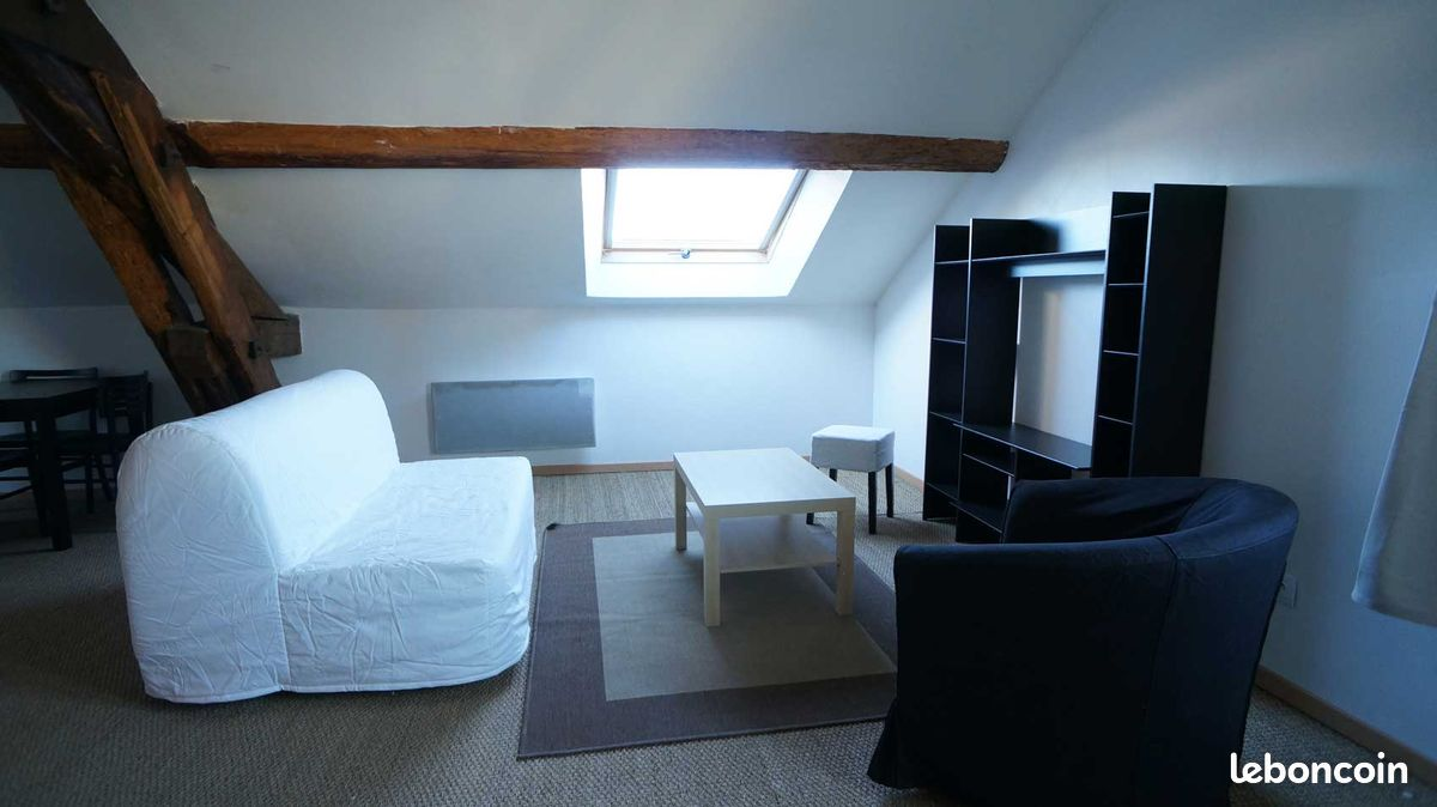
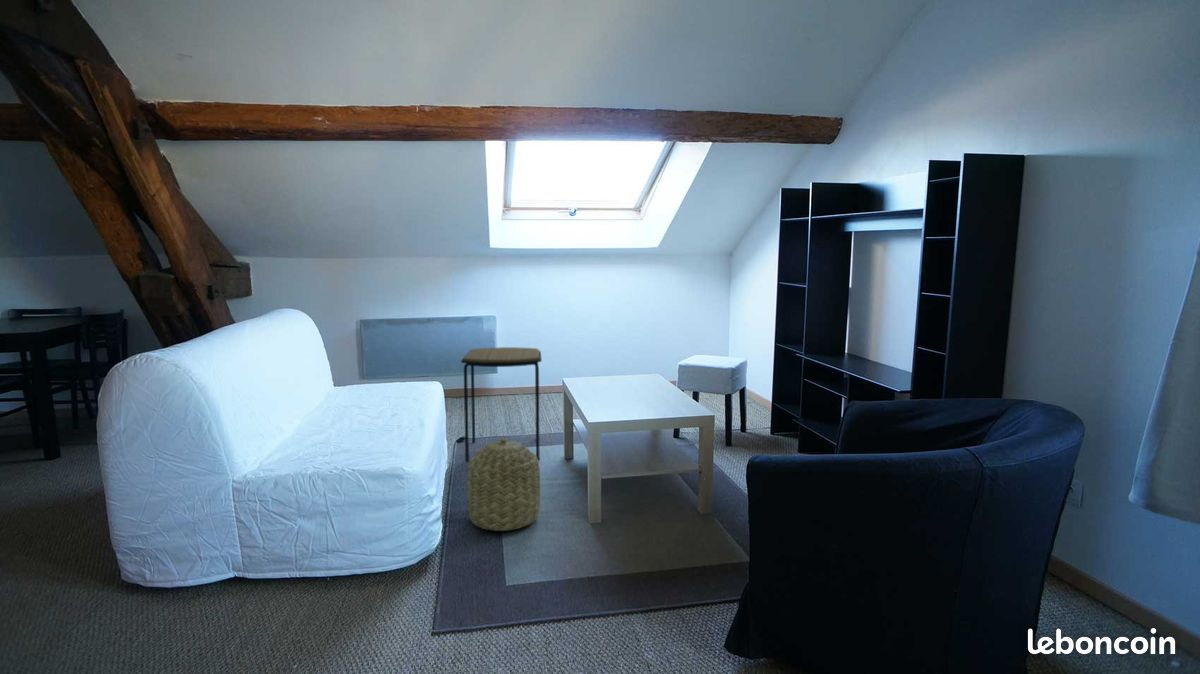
+ side table [460,346,543,464]
+ basket [466,437,541,532]
